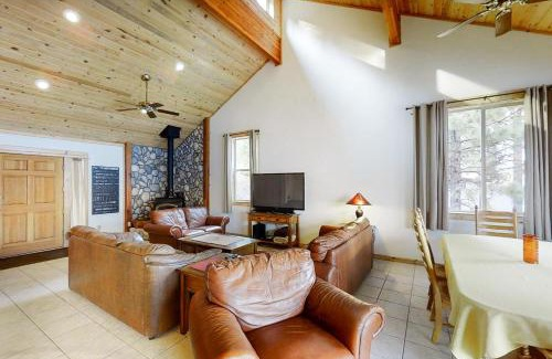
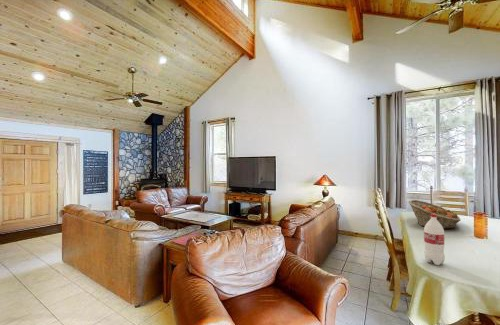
+ bottle [423,214,446,266]
+ fruit basket [408,199,462,230]
